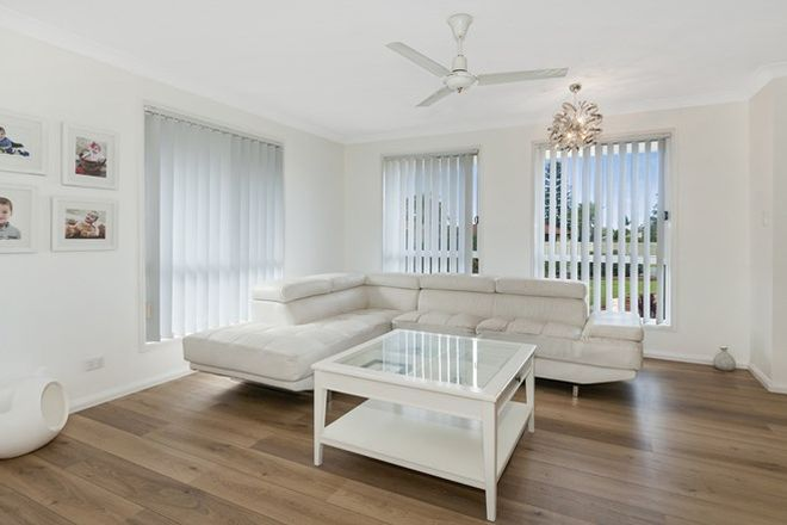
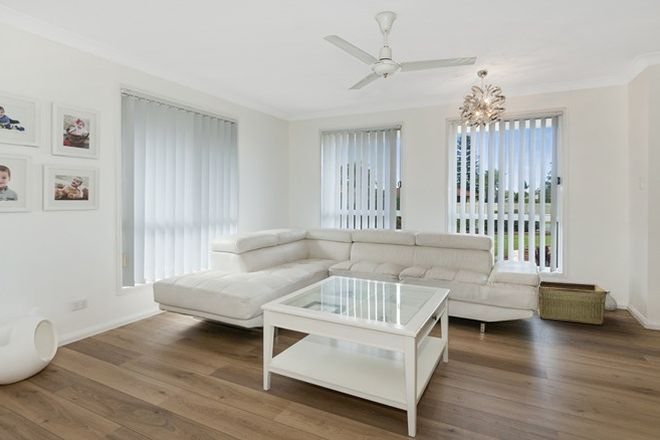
+ hamper [537,280,608,326]
